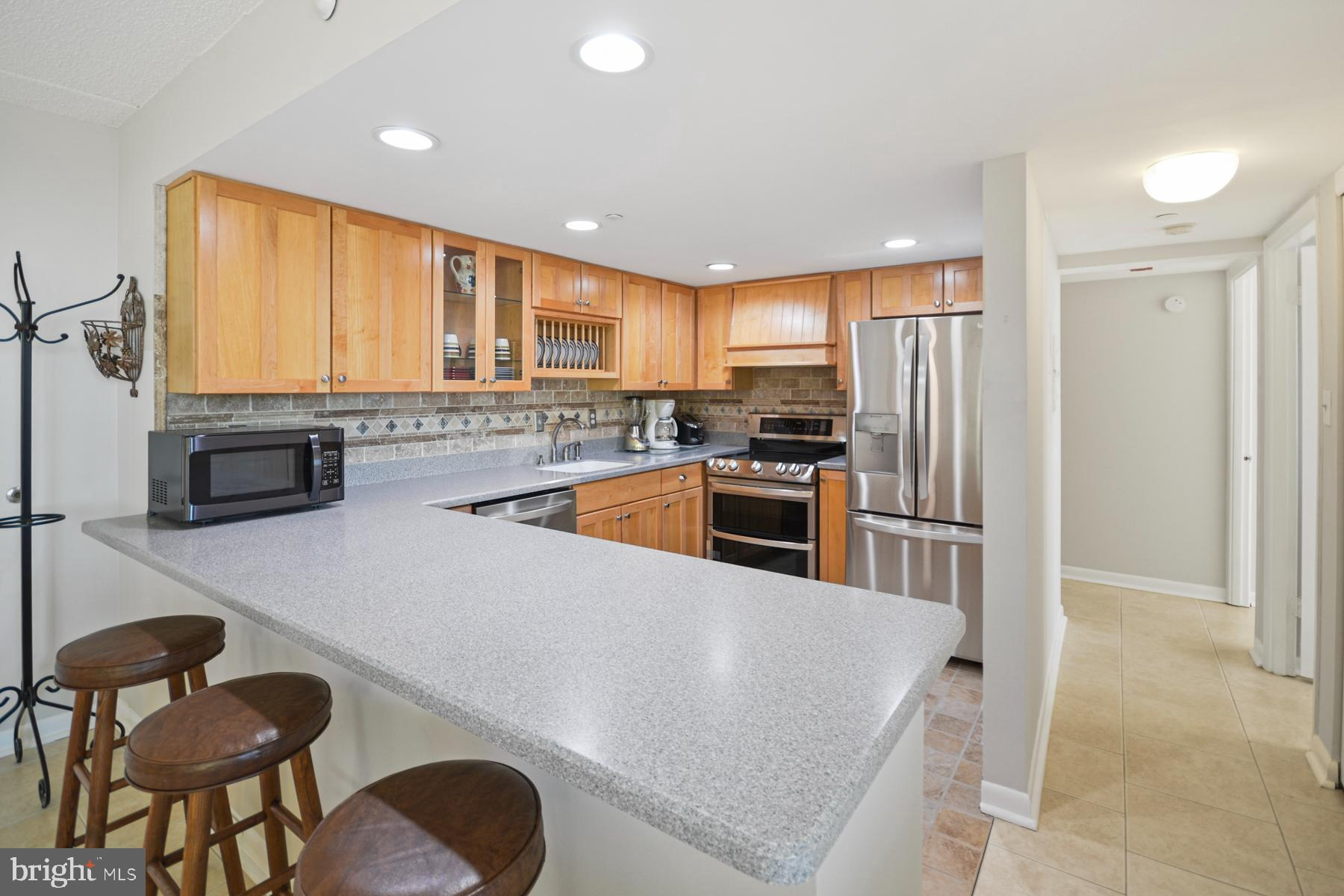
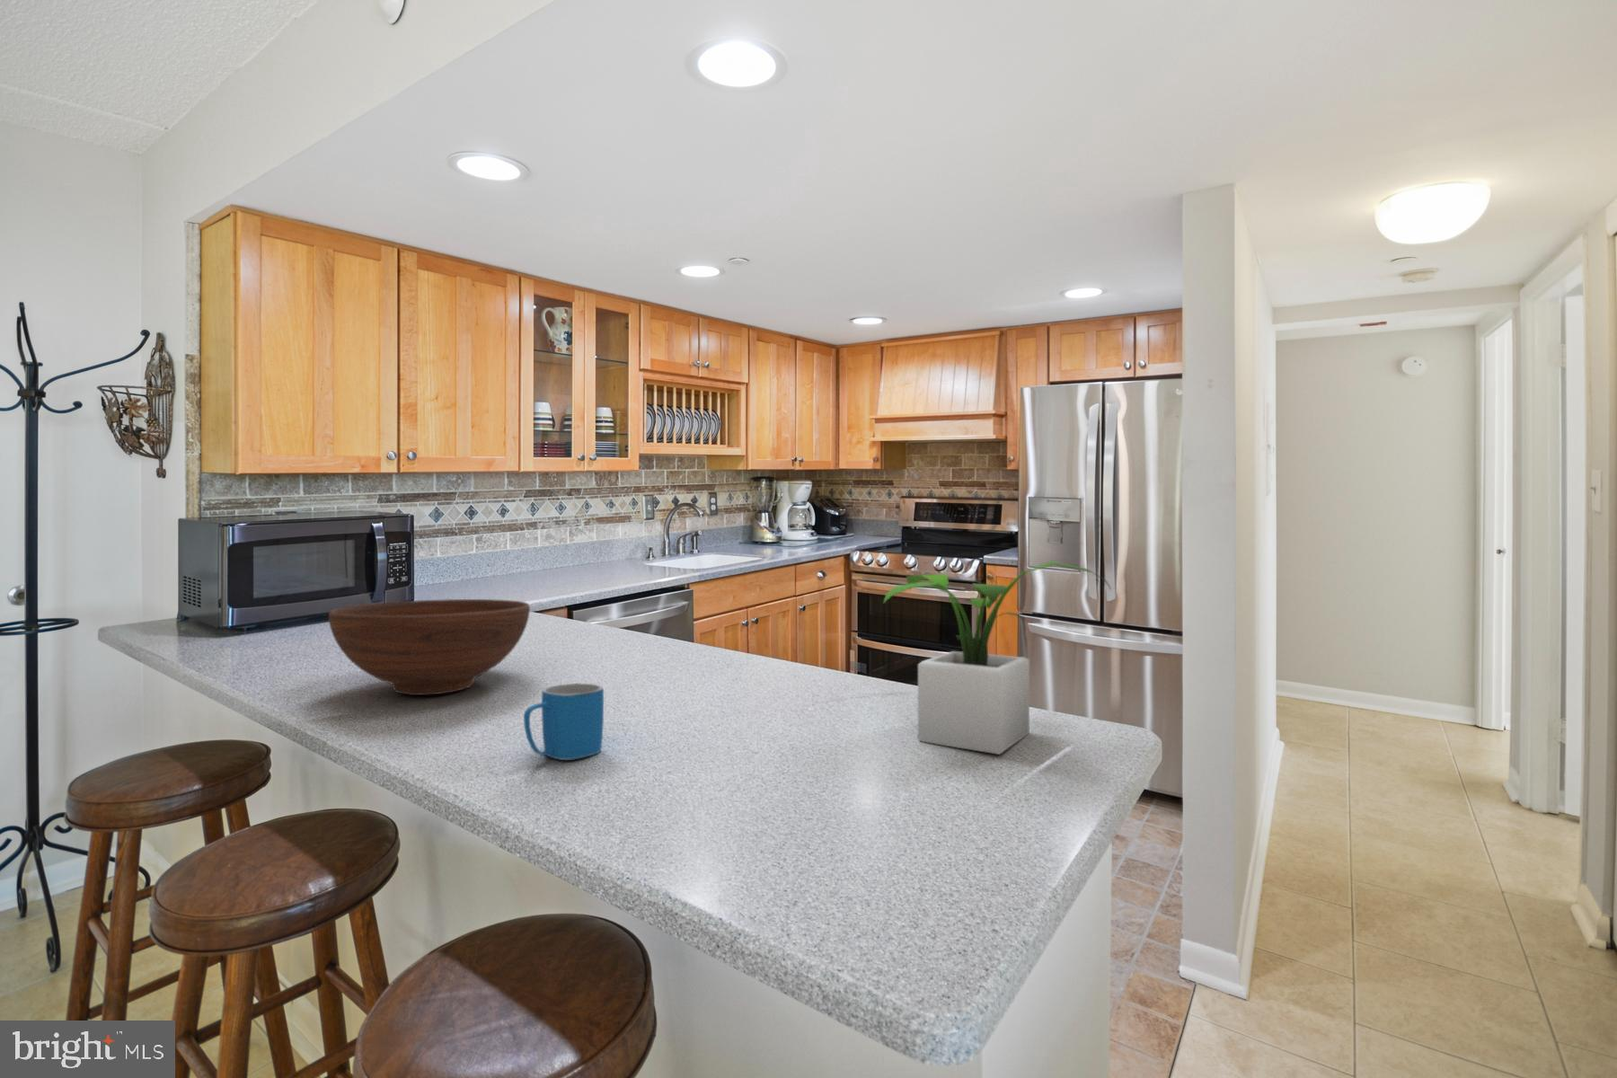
+ potted plant [883,561,1112,756]
+ fruit bowl [328,598,531,697]
+ mug [523,682,605,760]
